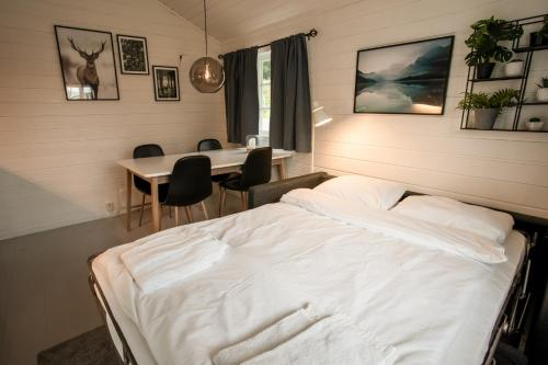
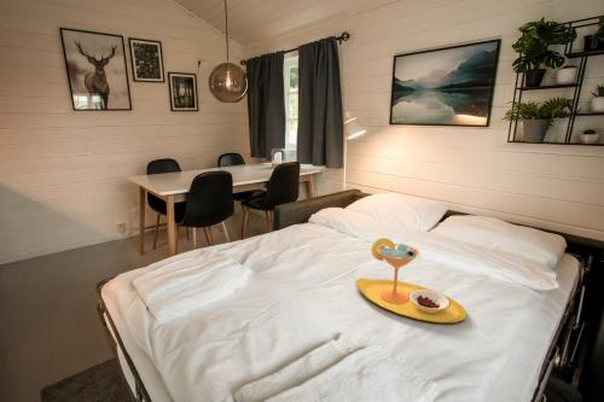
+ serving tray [354,237,467,324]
